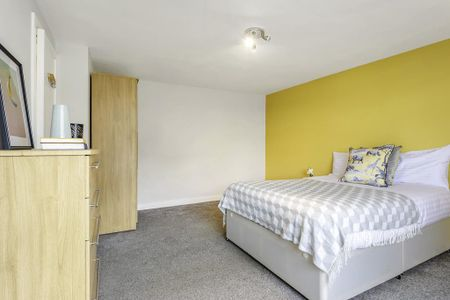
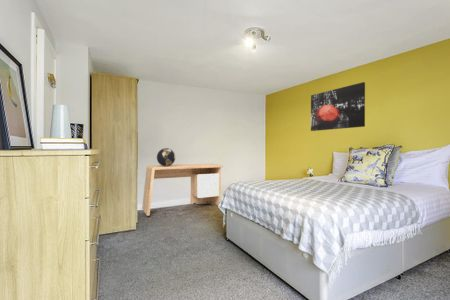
+ wall art [310,81,366,132]
+ globe [156,147,176,166]
+ desk [141,163,224,217]
